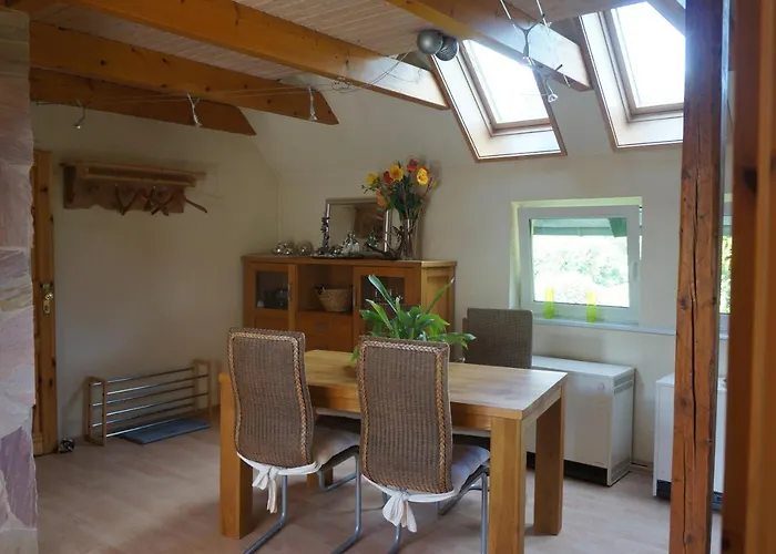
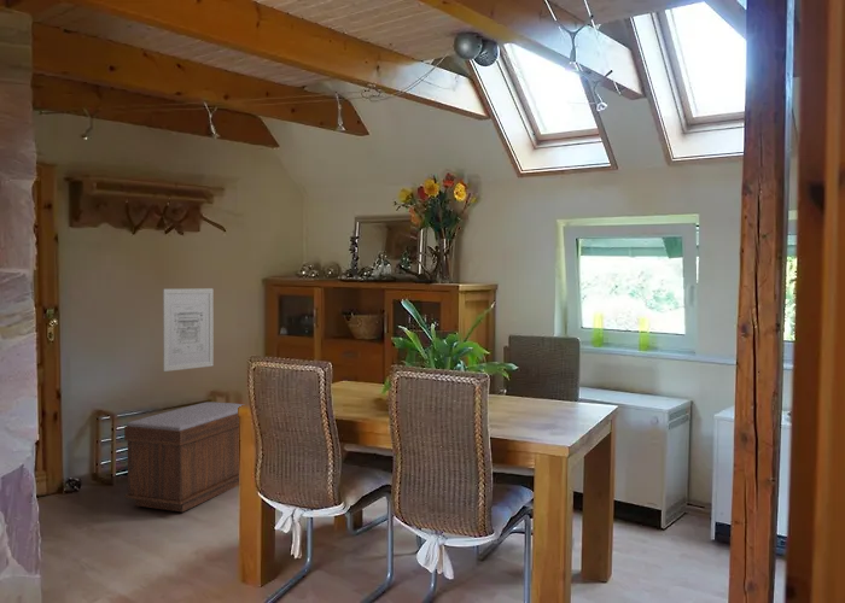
+ wall art [162,287,215,373]
+ bench [123,402,244,513]
